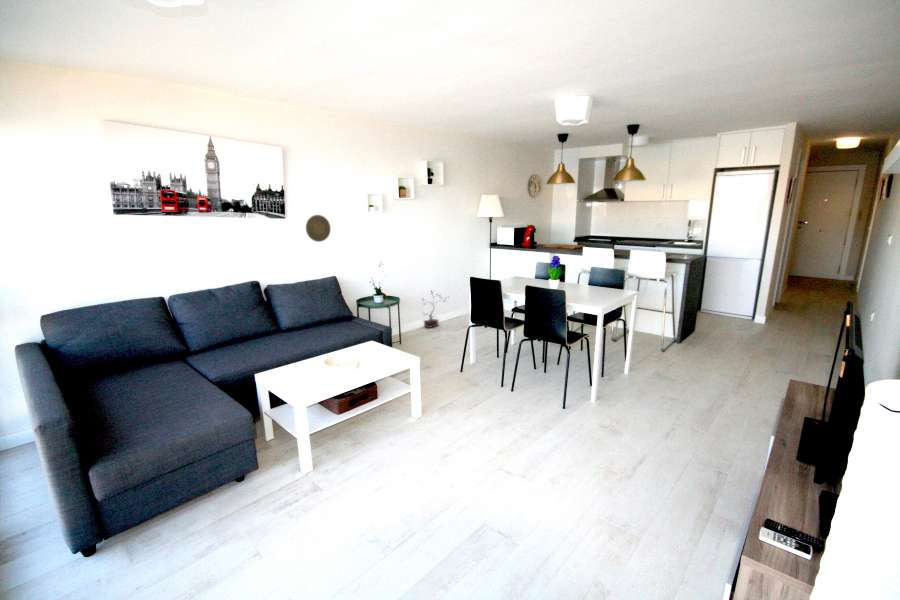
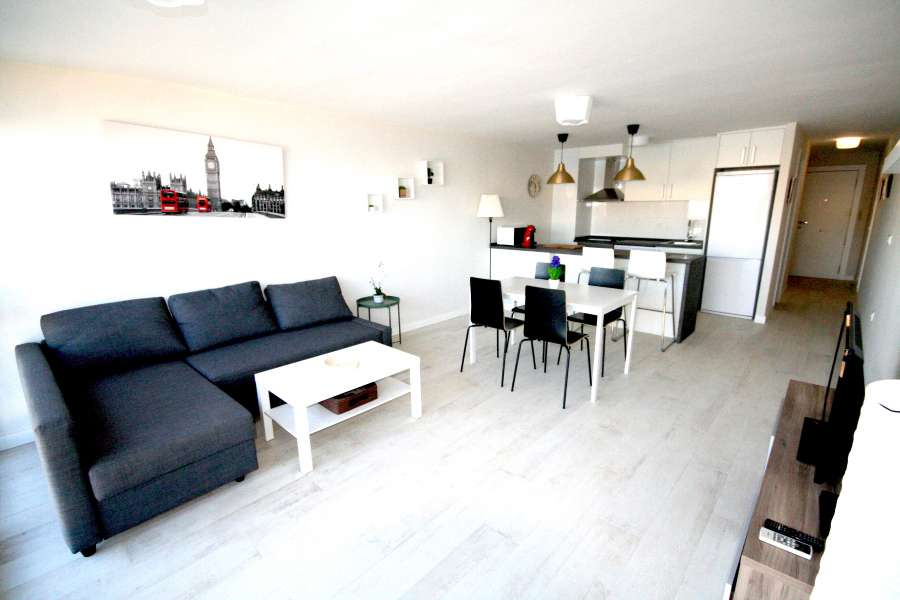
- decorative plate [305,214,332,243]
- potted plant [421,291,449,329]
